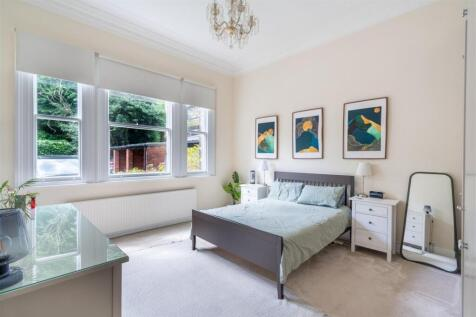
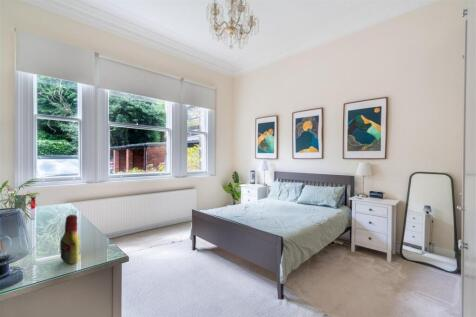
+ bottle [59,214,81,265]
